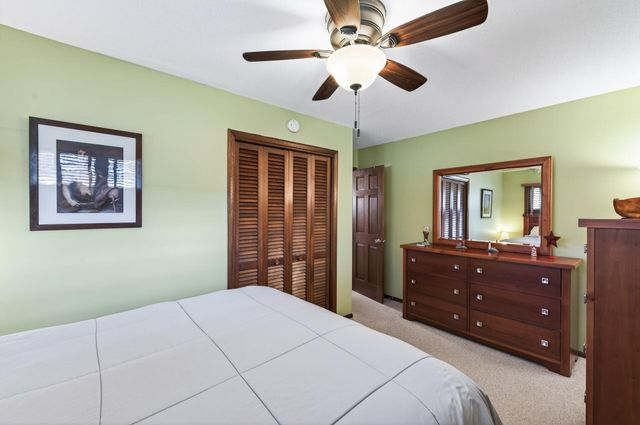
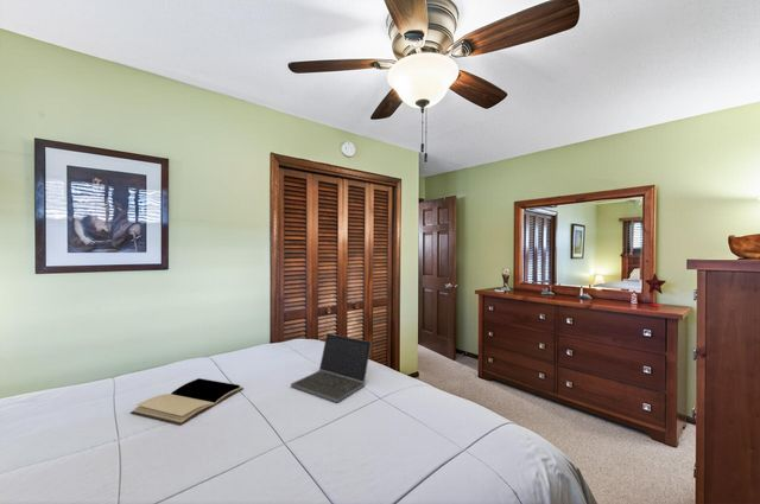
+ laptop computer [290,332,373,403]
+ book [129,377,245,426]
